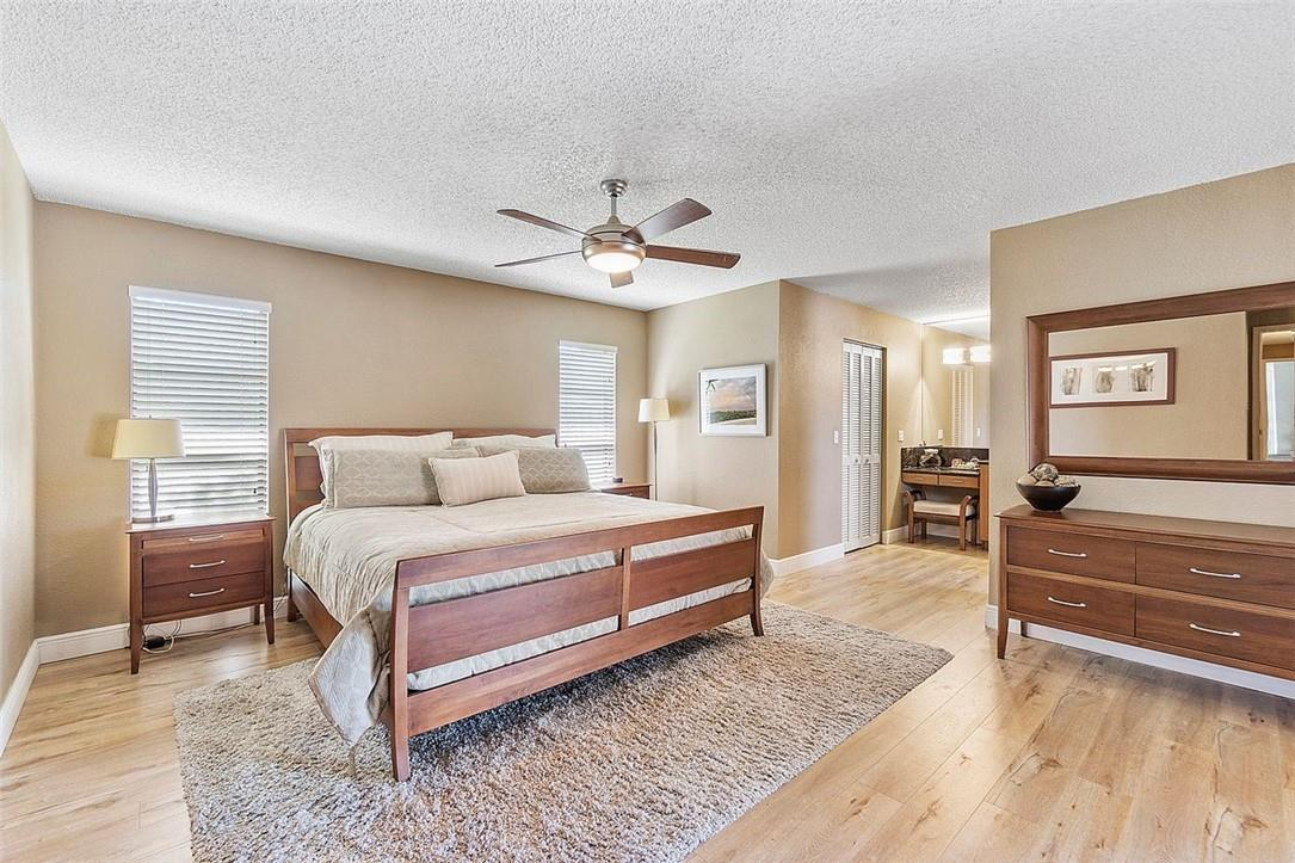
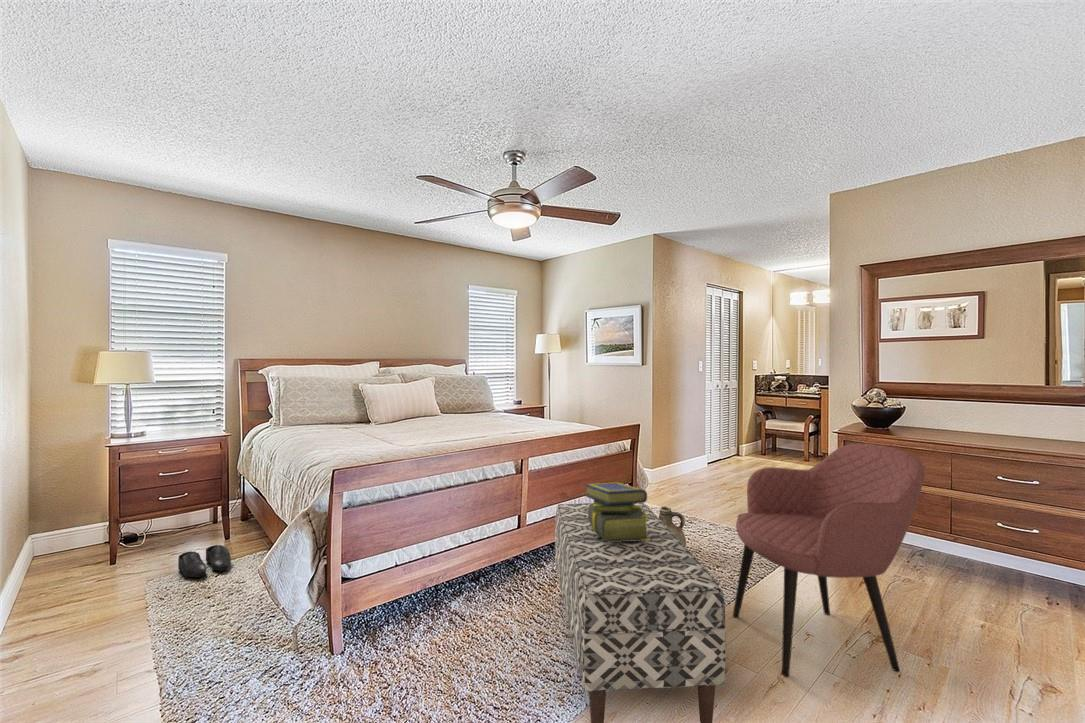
+ bench [554,502,727,723]
+ stack of books [584,481,650,542]
+ armchair [732,443,926,677]
+ shoe [177,544,232,578]
+ ceramic jug [658,506,687,547]
